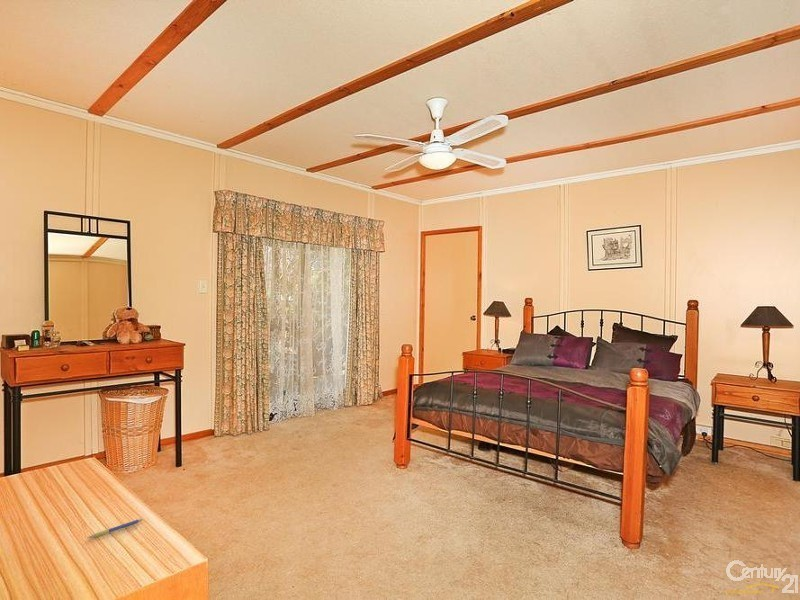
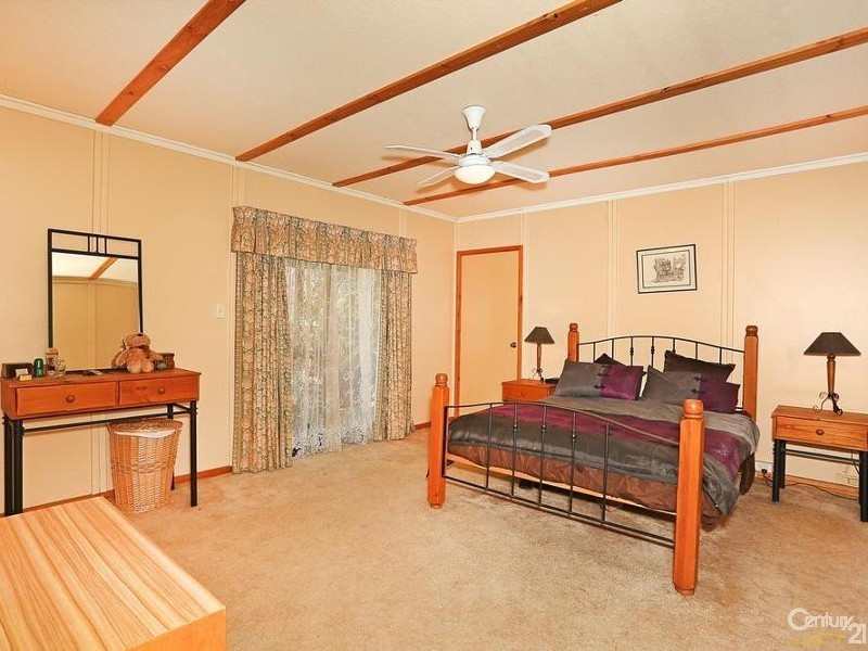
- pen [87,518,143,539]
